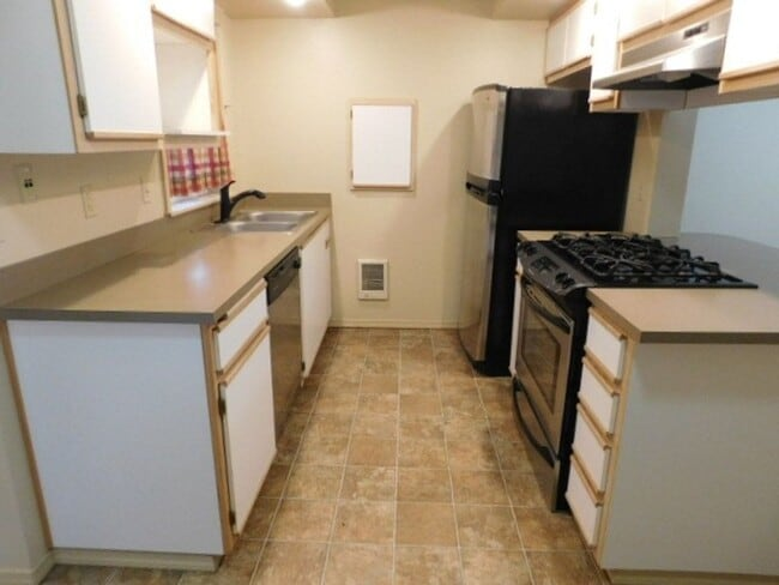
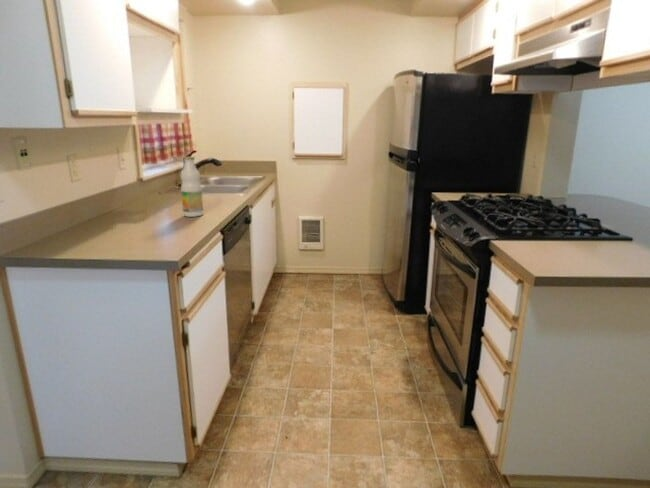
+ bottle [180,156,204,218]
